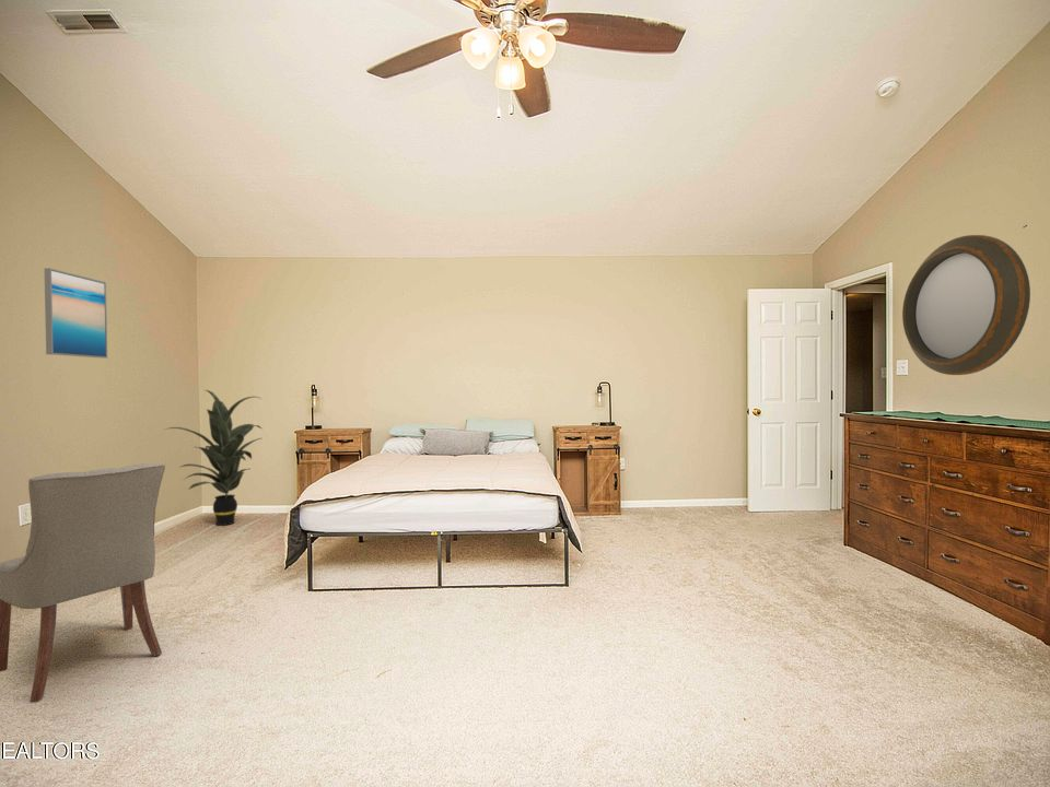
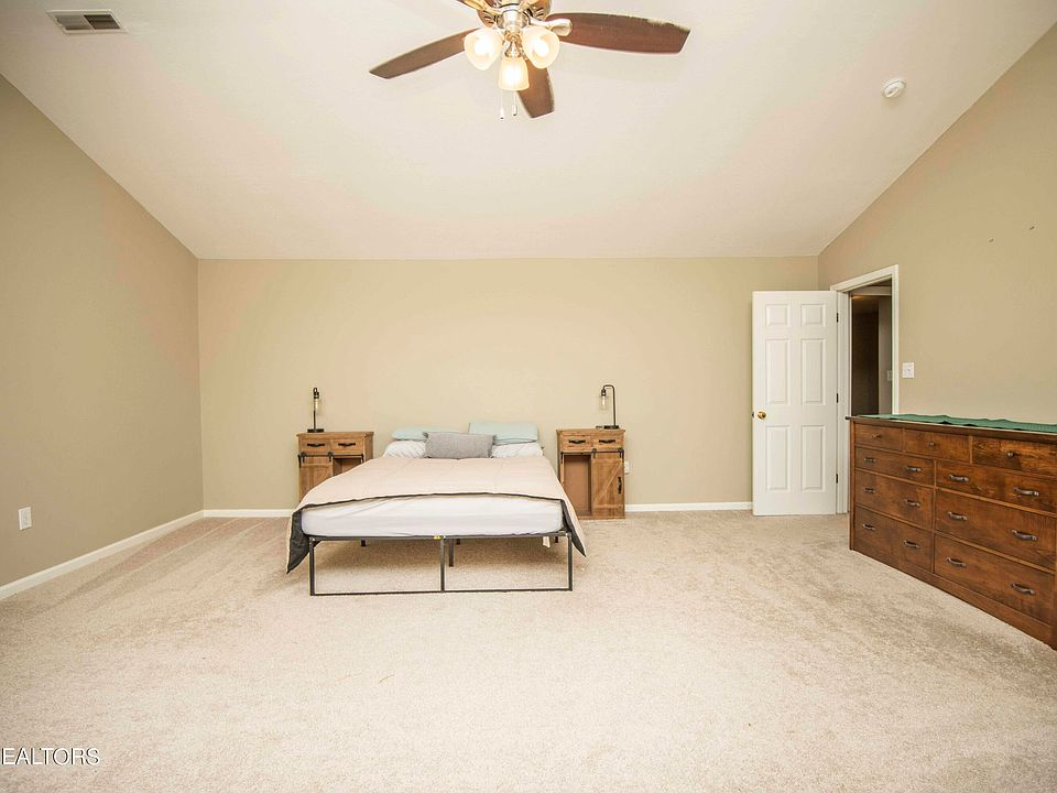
- chair [0,462,166,703]
- wall art [43,267,108,360]
- home mirror [901,234,1031,376]
- indoor plant [164,389,264,527]
